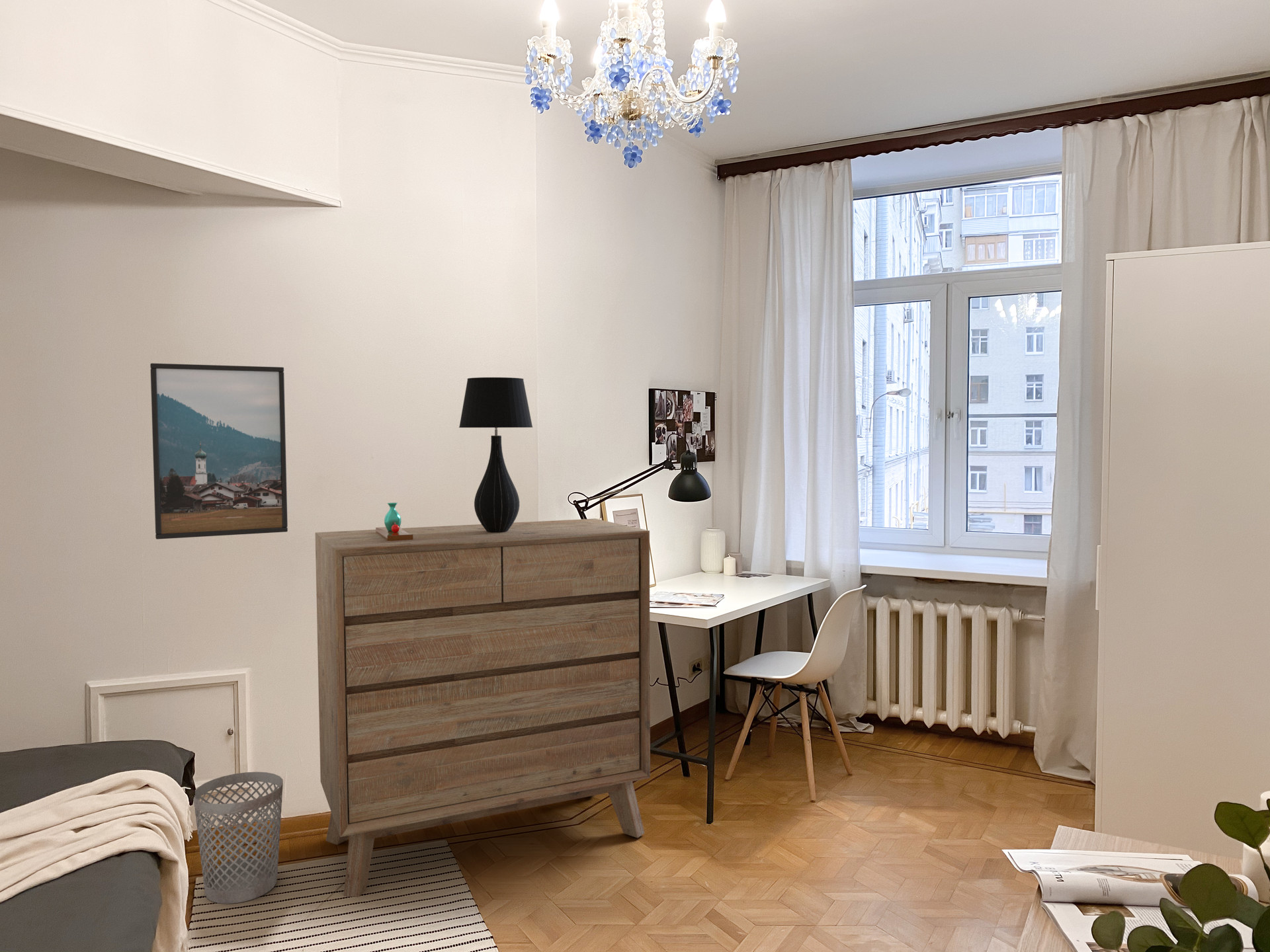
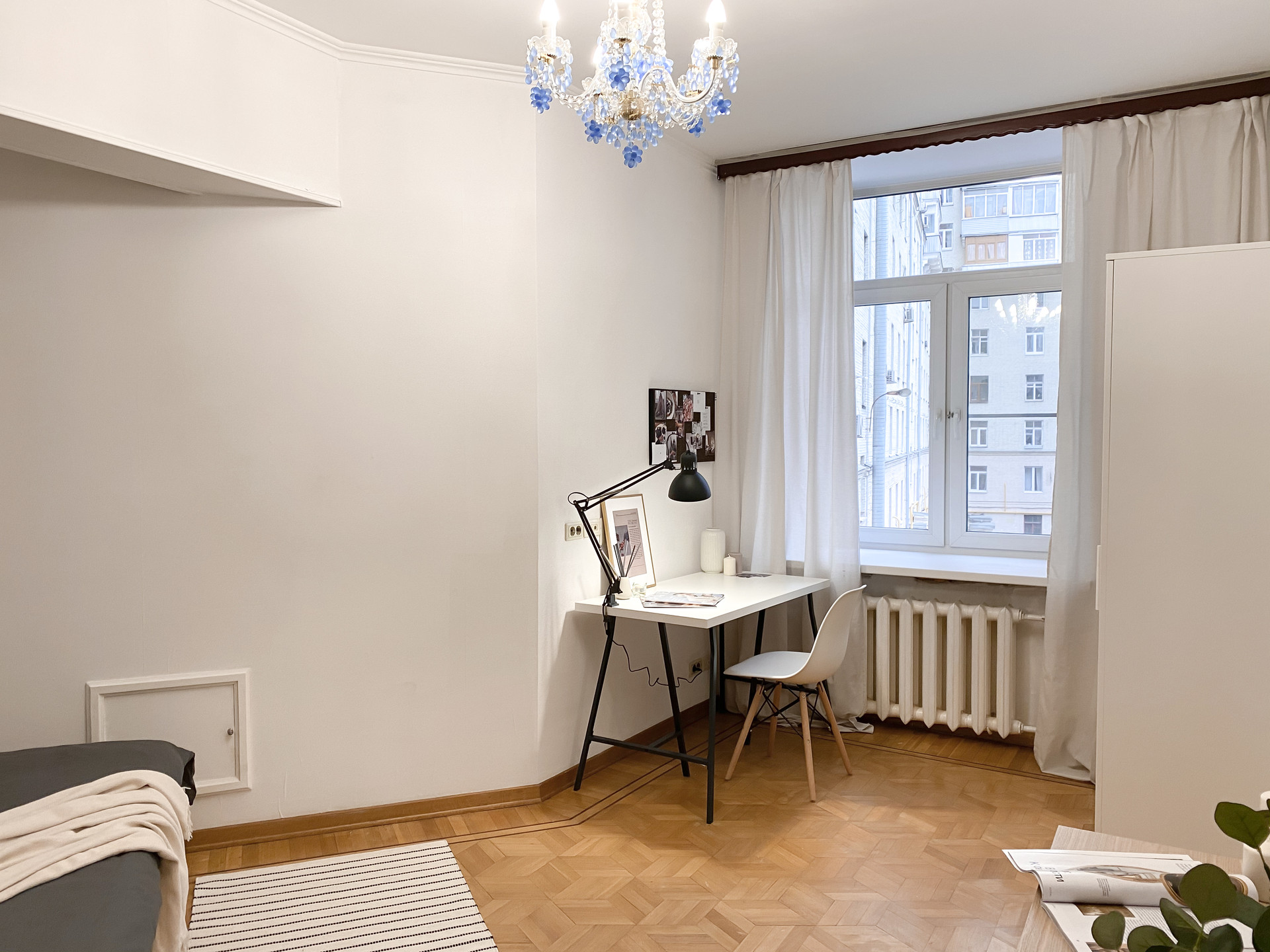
- dresser [314,518,651,898]
- wastebasket [192,771,284,904]
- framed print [149,363,288,540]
- vase [375,502,413,541]
- table lamp [458,377,533,532]
